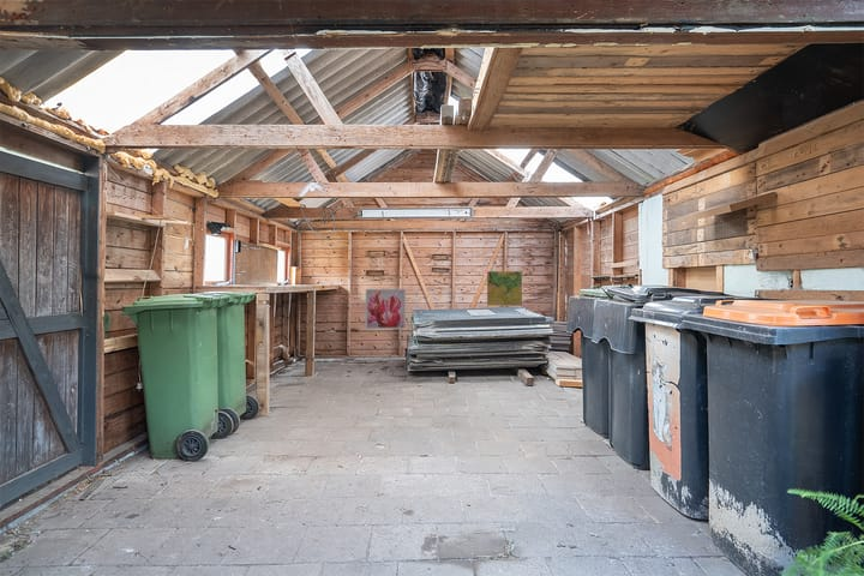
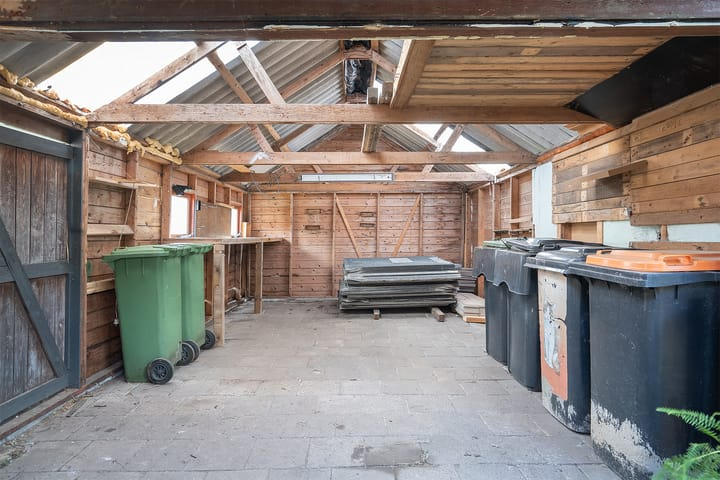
- map [486,270,523,307]
- wall art [365,288,407,330]
